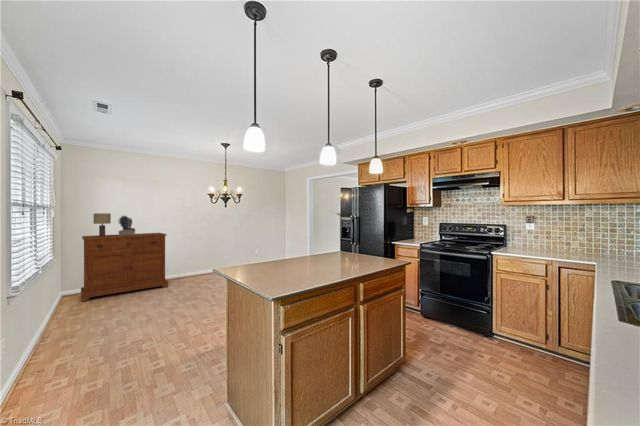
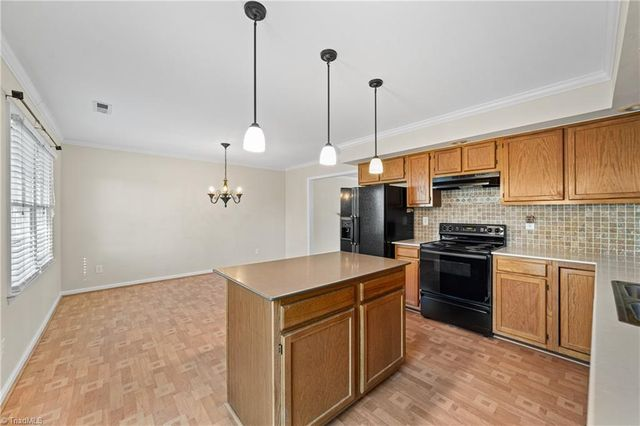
- sideboard [80,232,169,302]
- sculpture bust [118,215,136,236]
- lamp [93,212,112,237]
